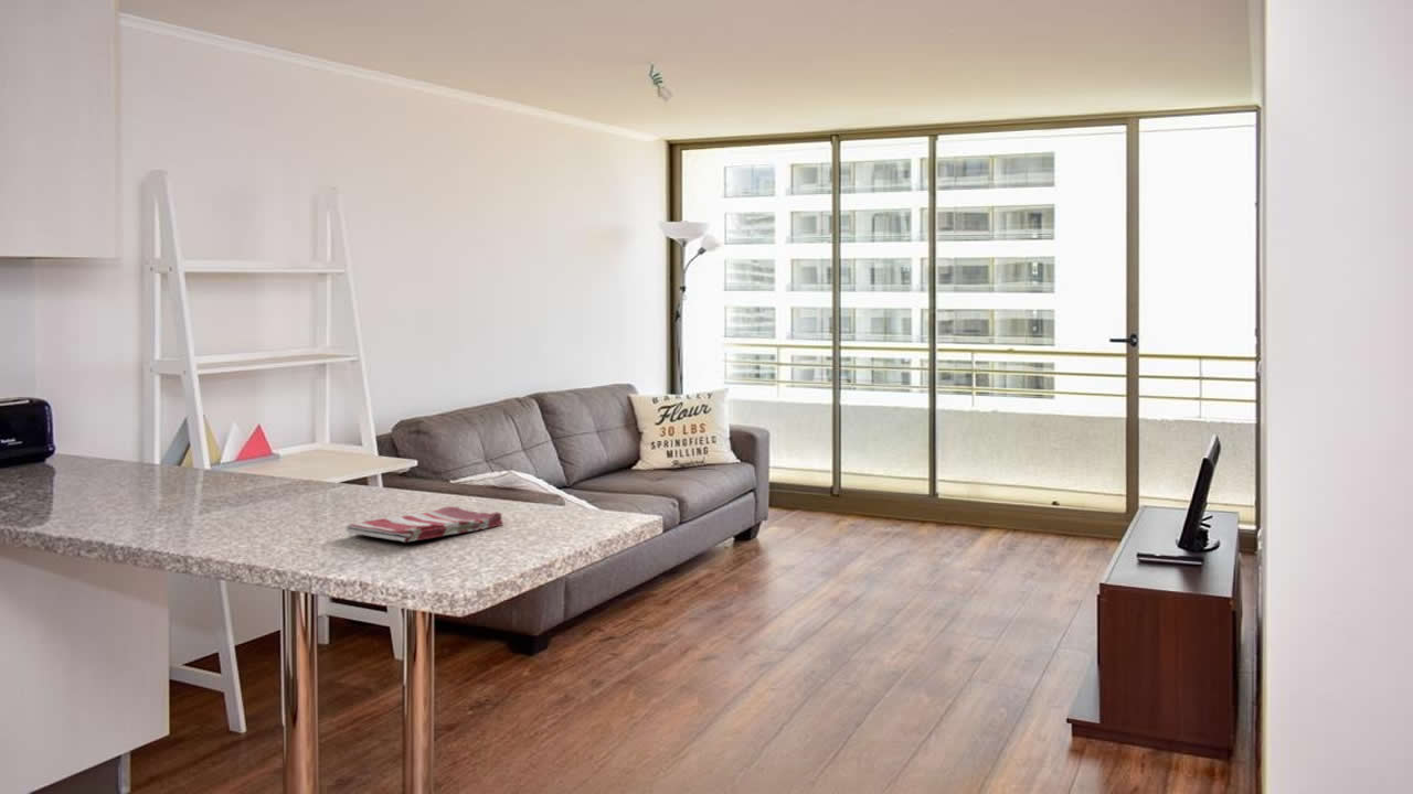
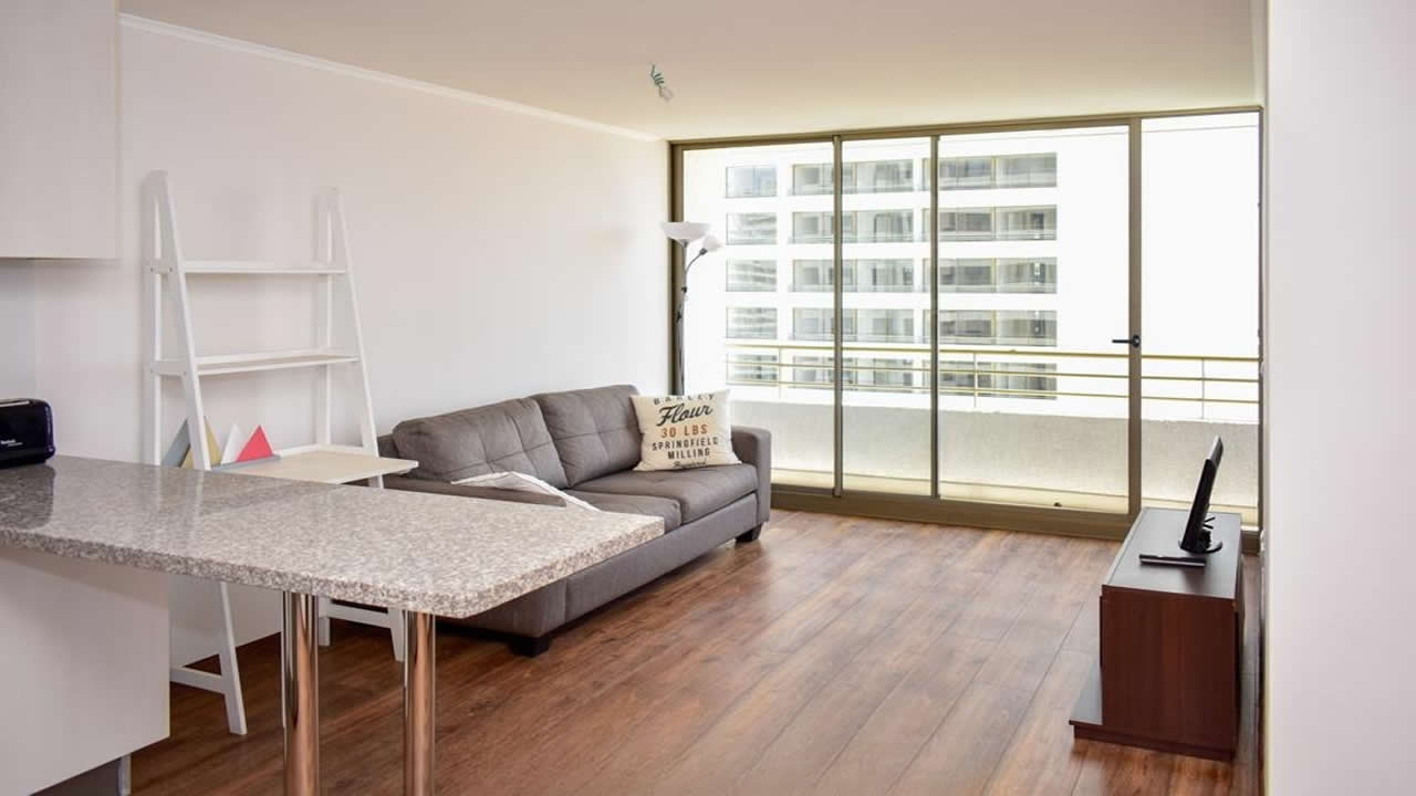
- dish towel [344,505,504,544]
